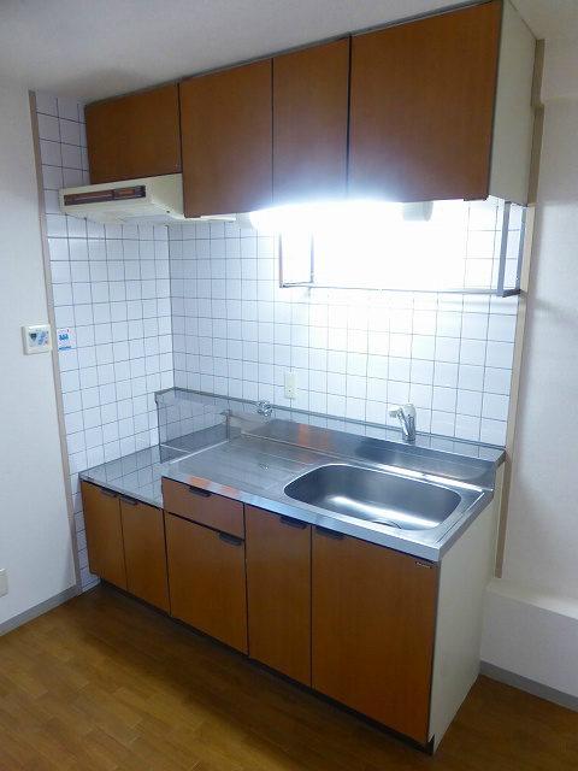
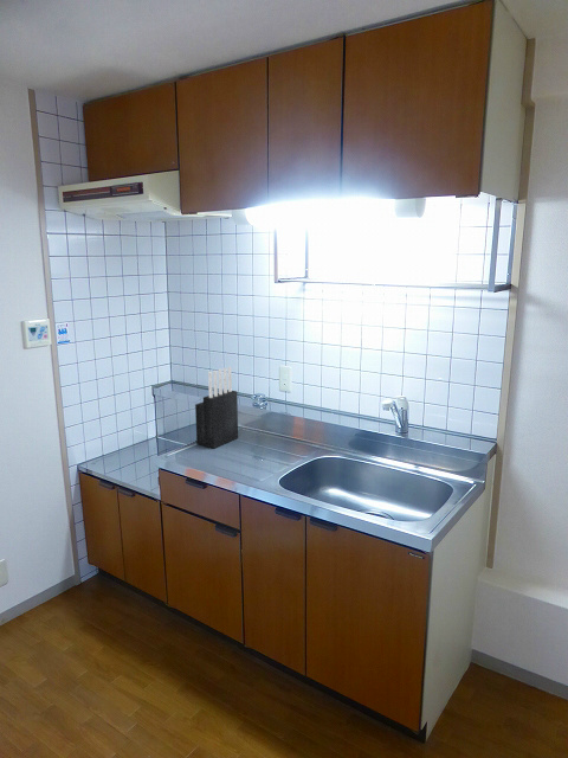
+ knife block [194,366,239,450]
